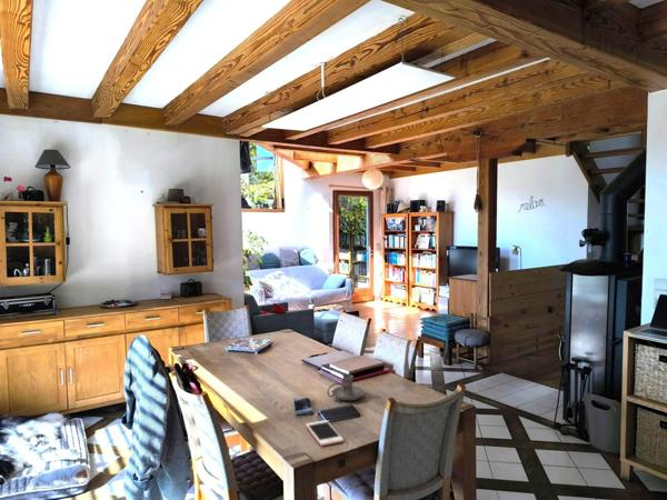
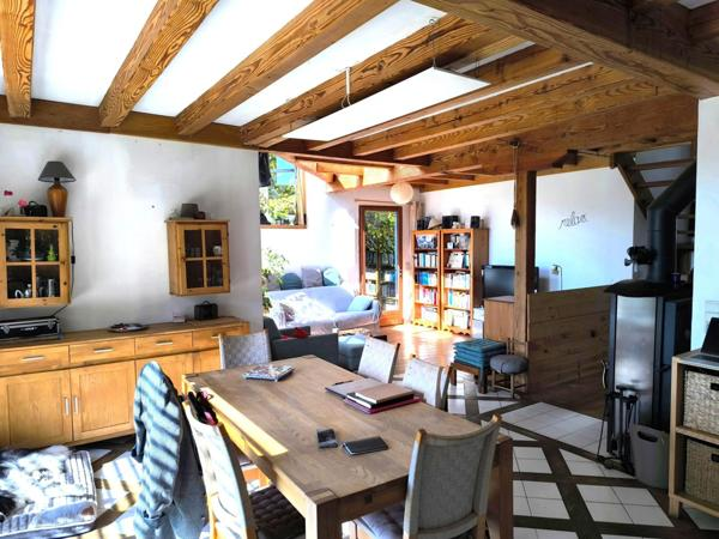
- candle holder [326,373,366,401]
- cell phone [305,419,345,447]
